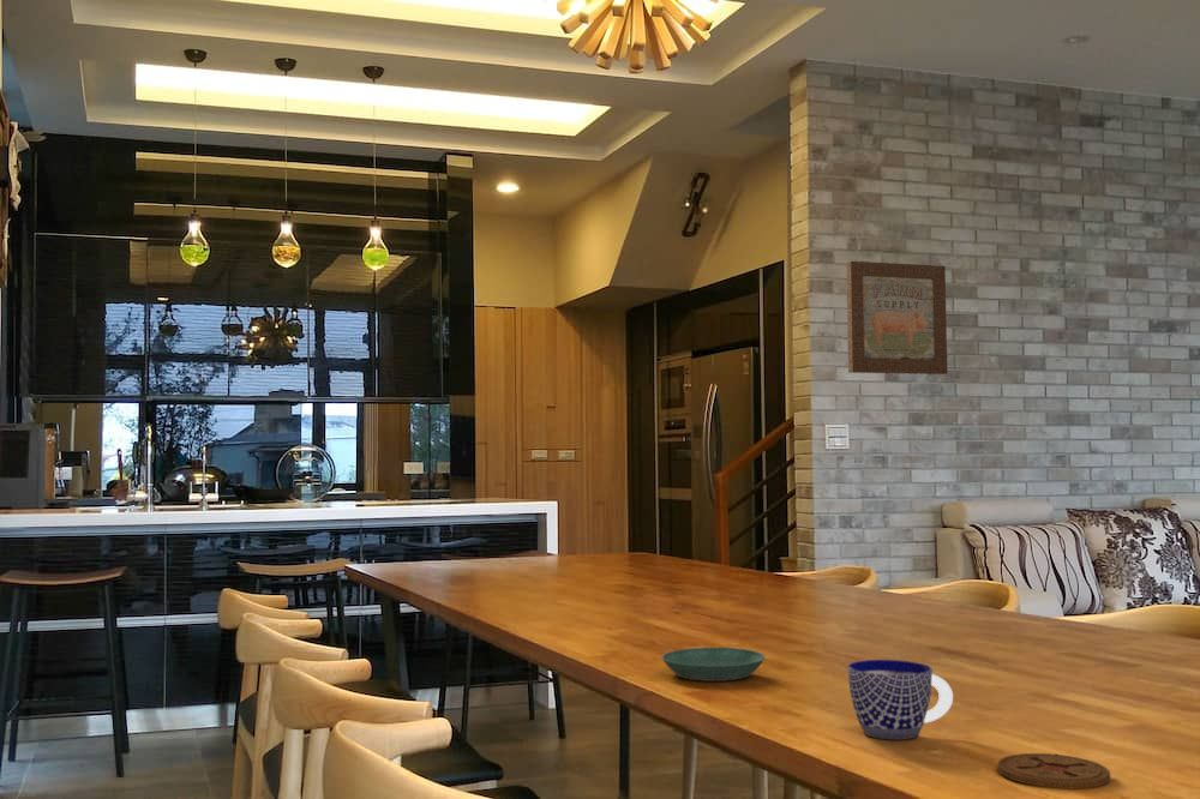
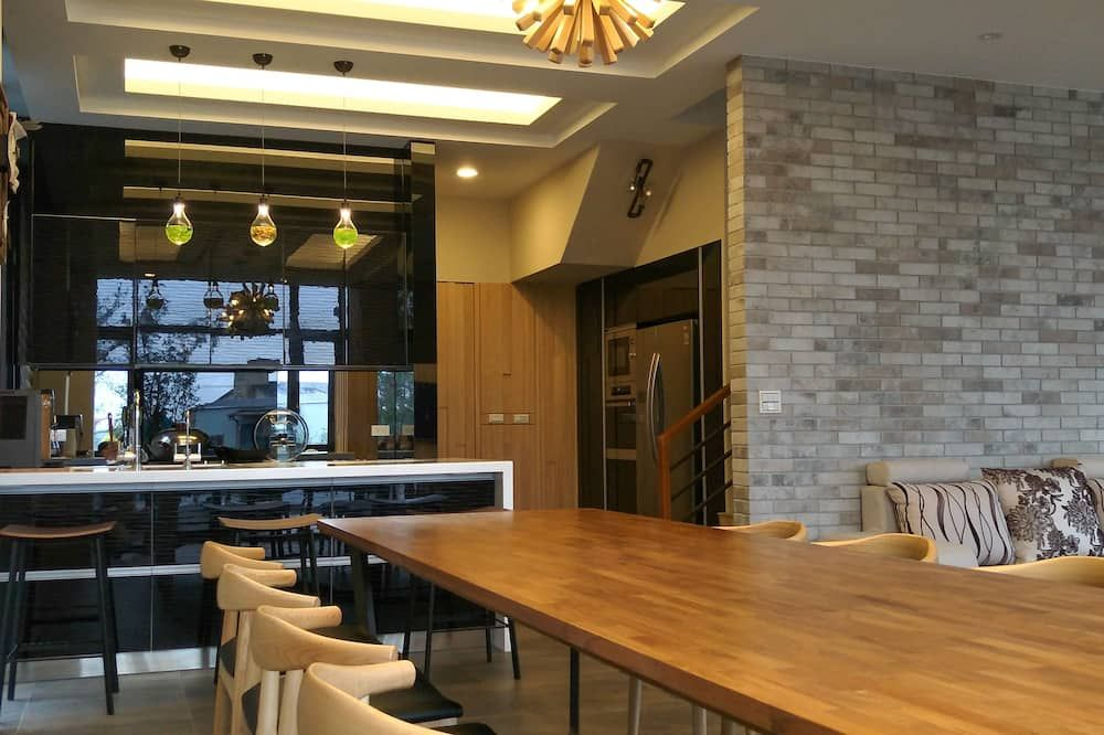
- saucer [660,647,766,683]
- wall art [845,260,948,376]
- coaster [996,752,1111,789]
- cup [846,659,954,741]
